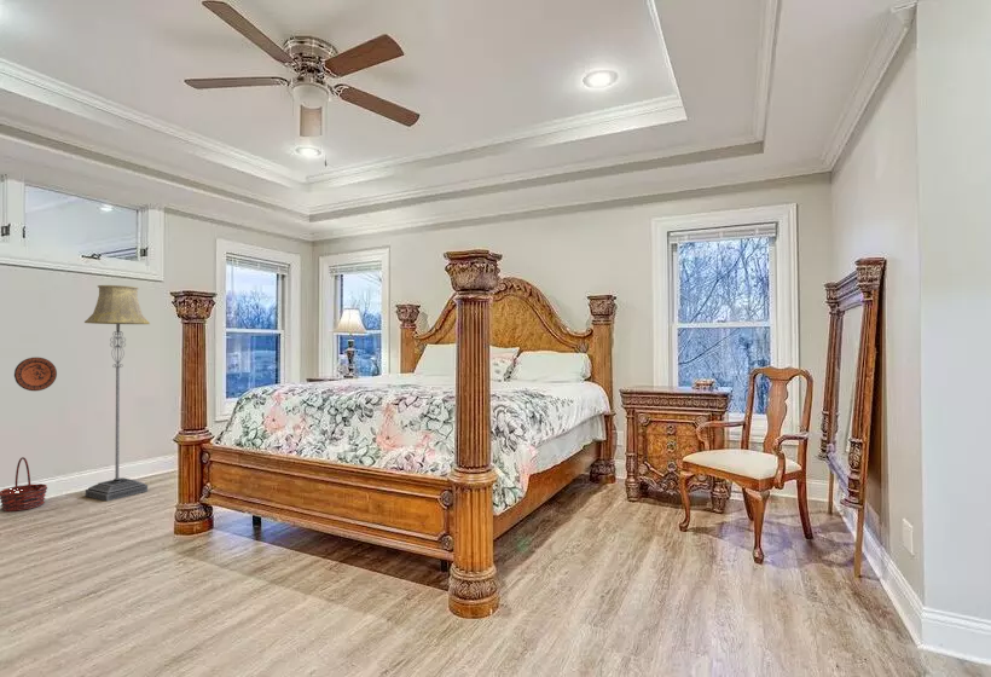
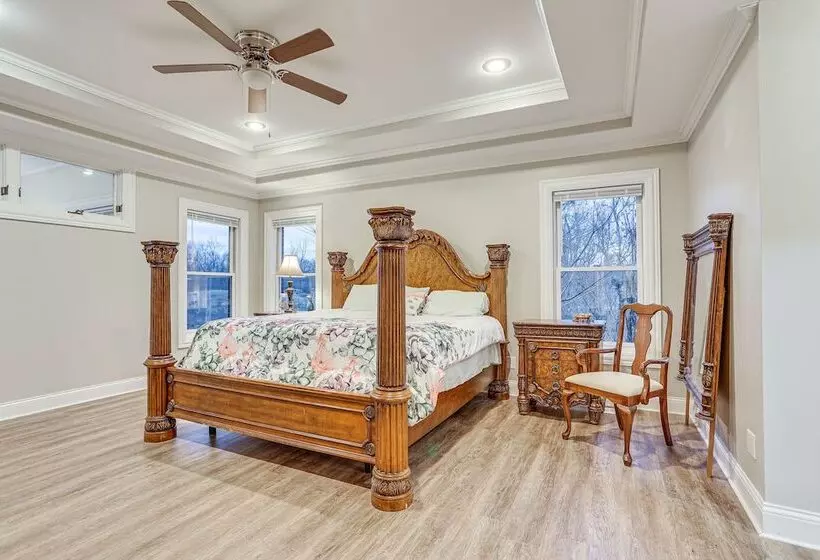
- floor lamp [83,284,151,502]
- decorative plate [13,357,58,392]
- basket [0,456,48,513]
